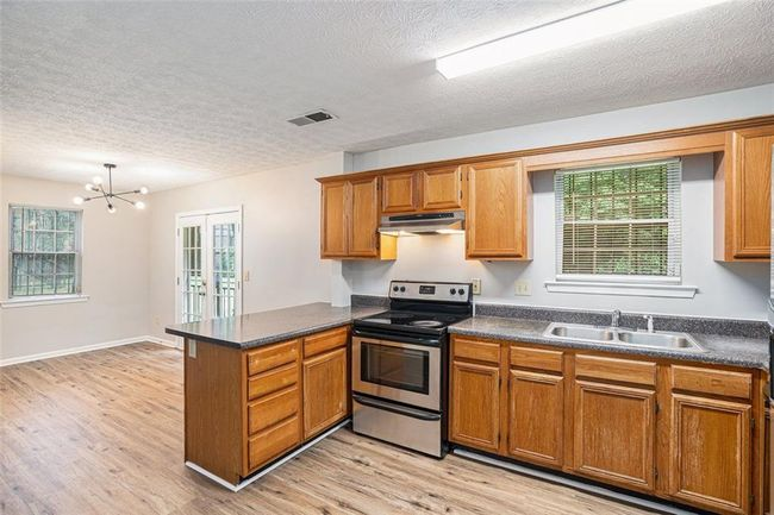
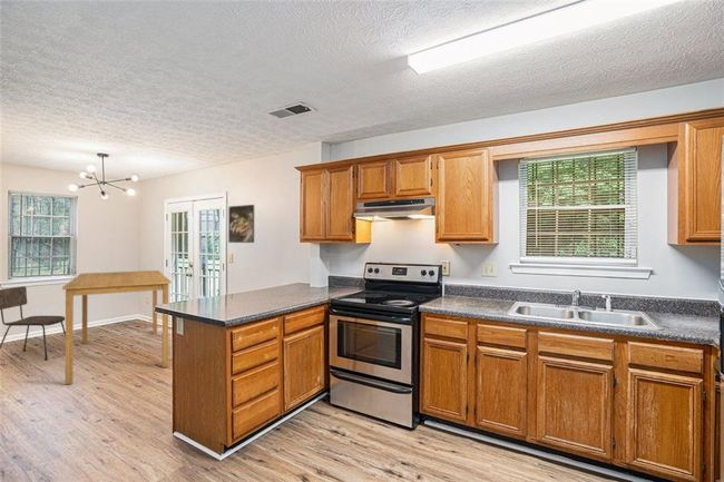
+ dining chair [0,286,66,361]
+ dining table [61,269,173,385]
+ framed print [227,204,255,244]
